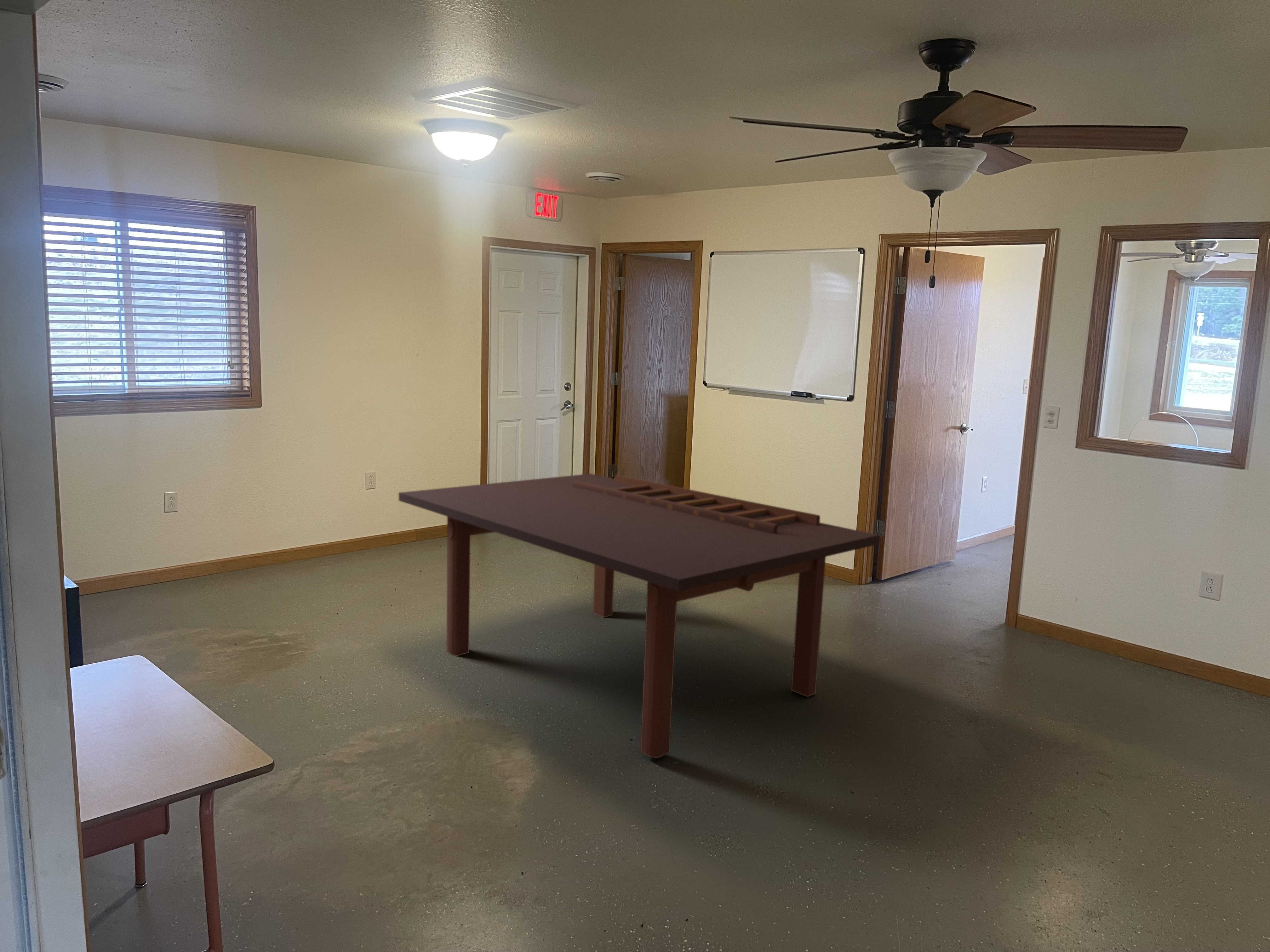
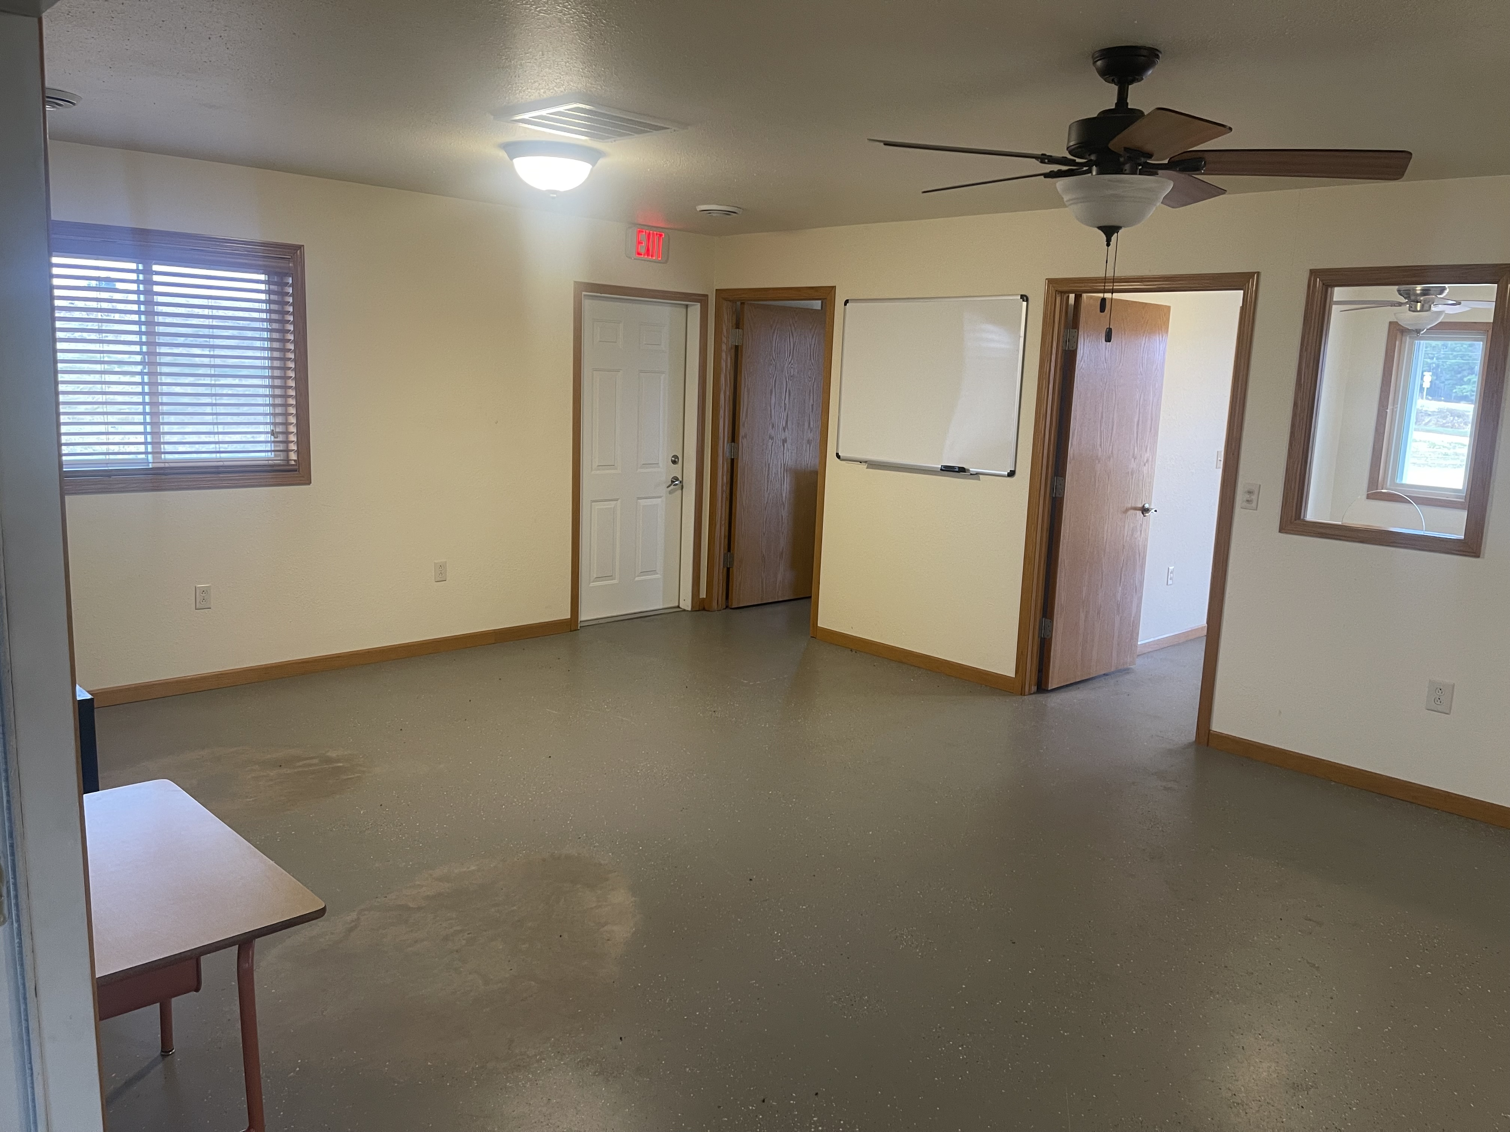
- dining table [398,473,880,758]
